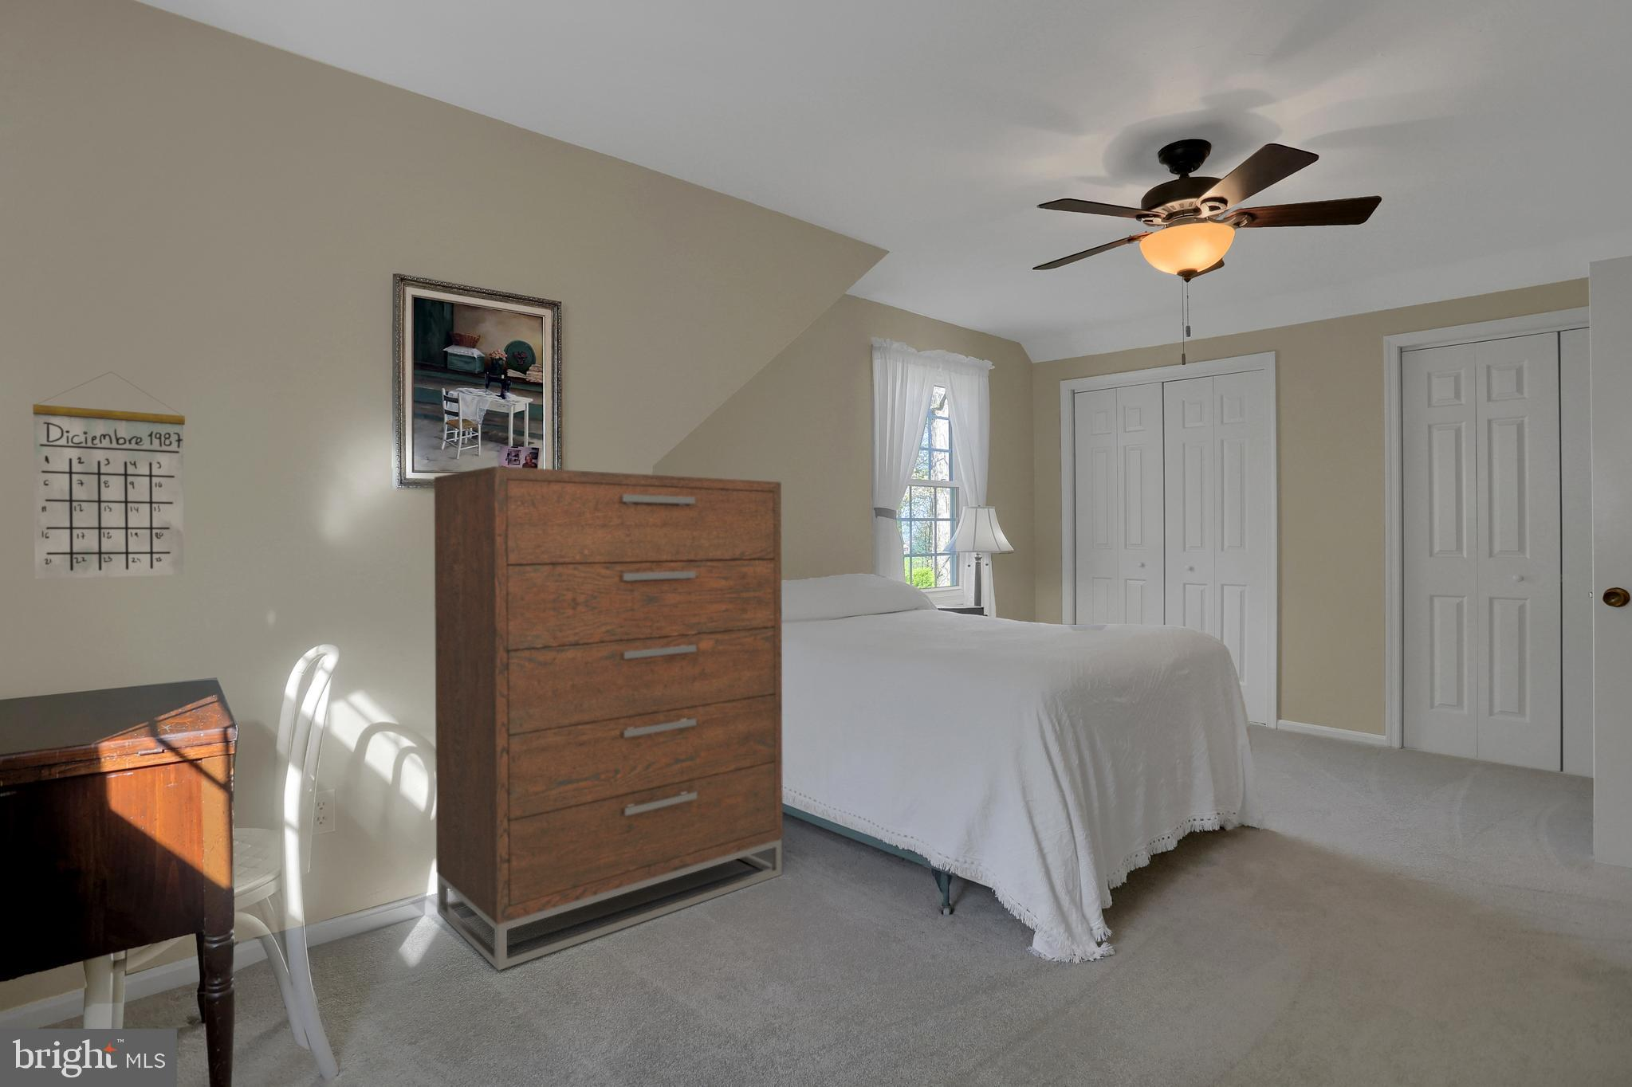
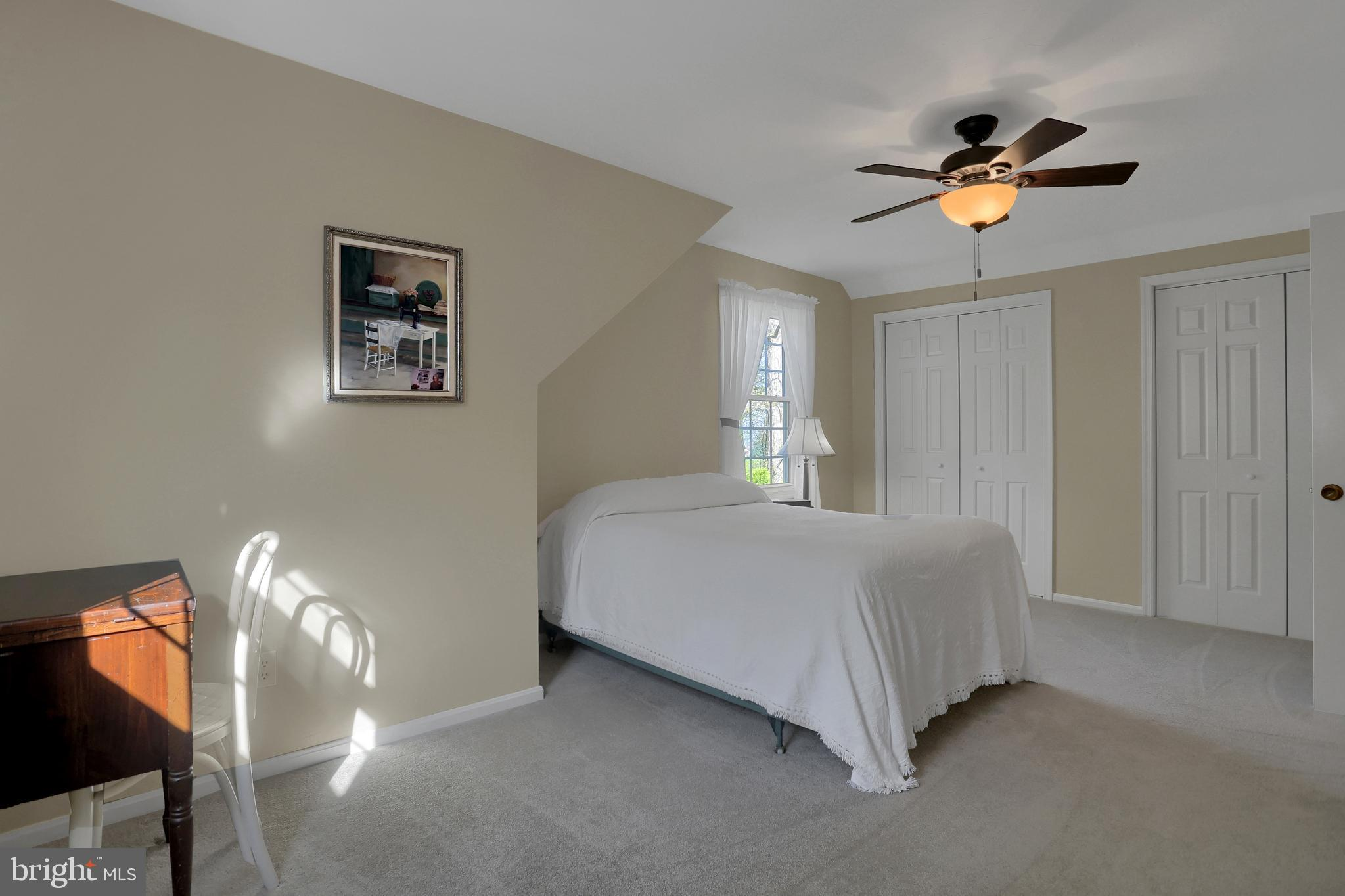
- dresser [433,466,784,972]
- calendar [32,370,186,580]
